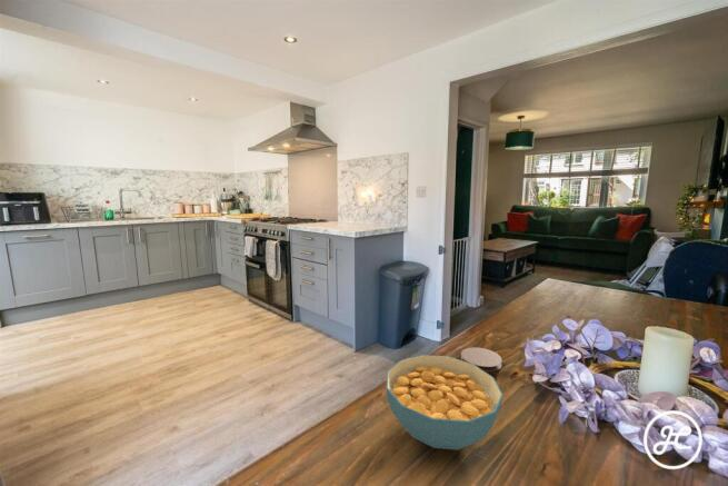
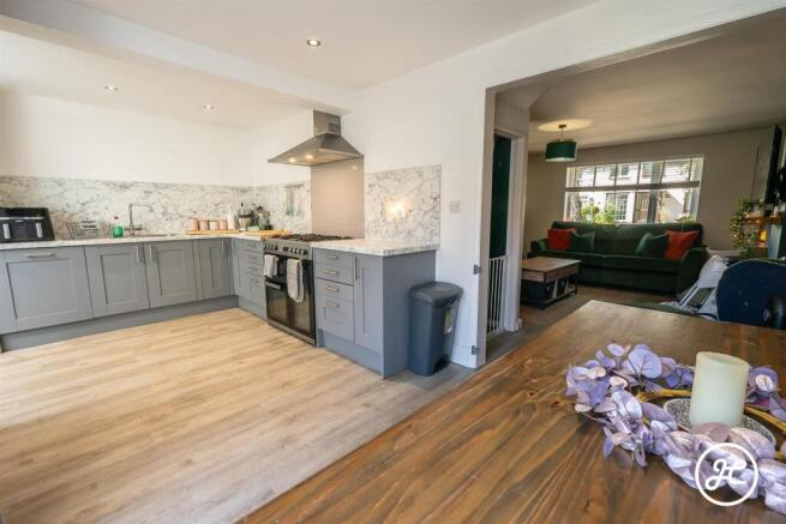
- cereal bowl [385,354,505,450]
- coaster [460,346,503,373]
